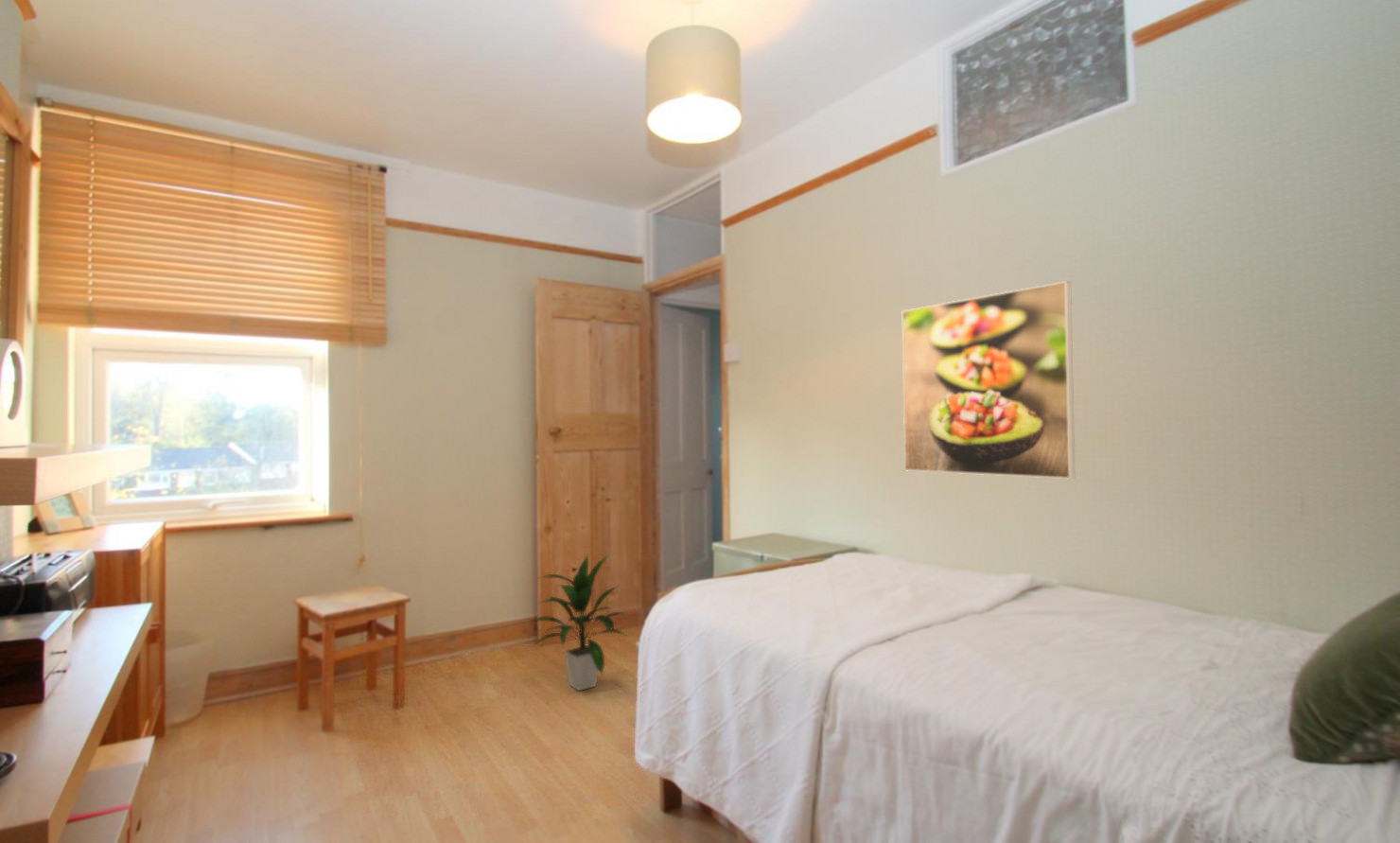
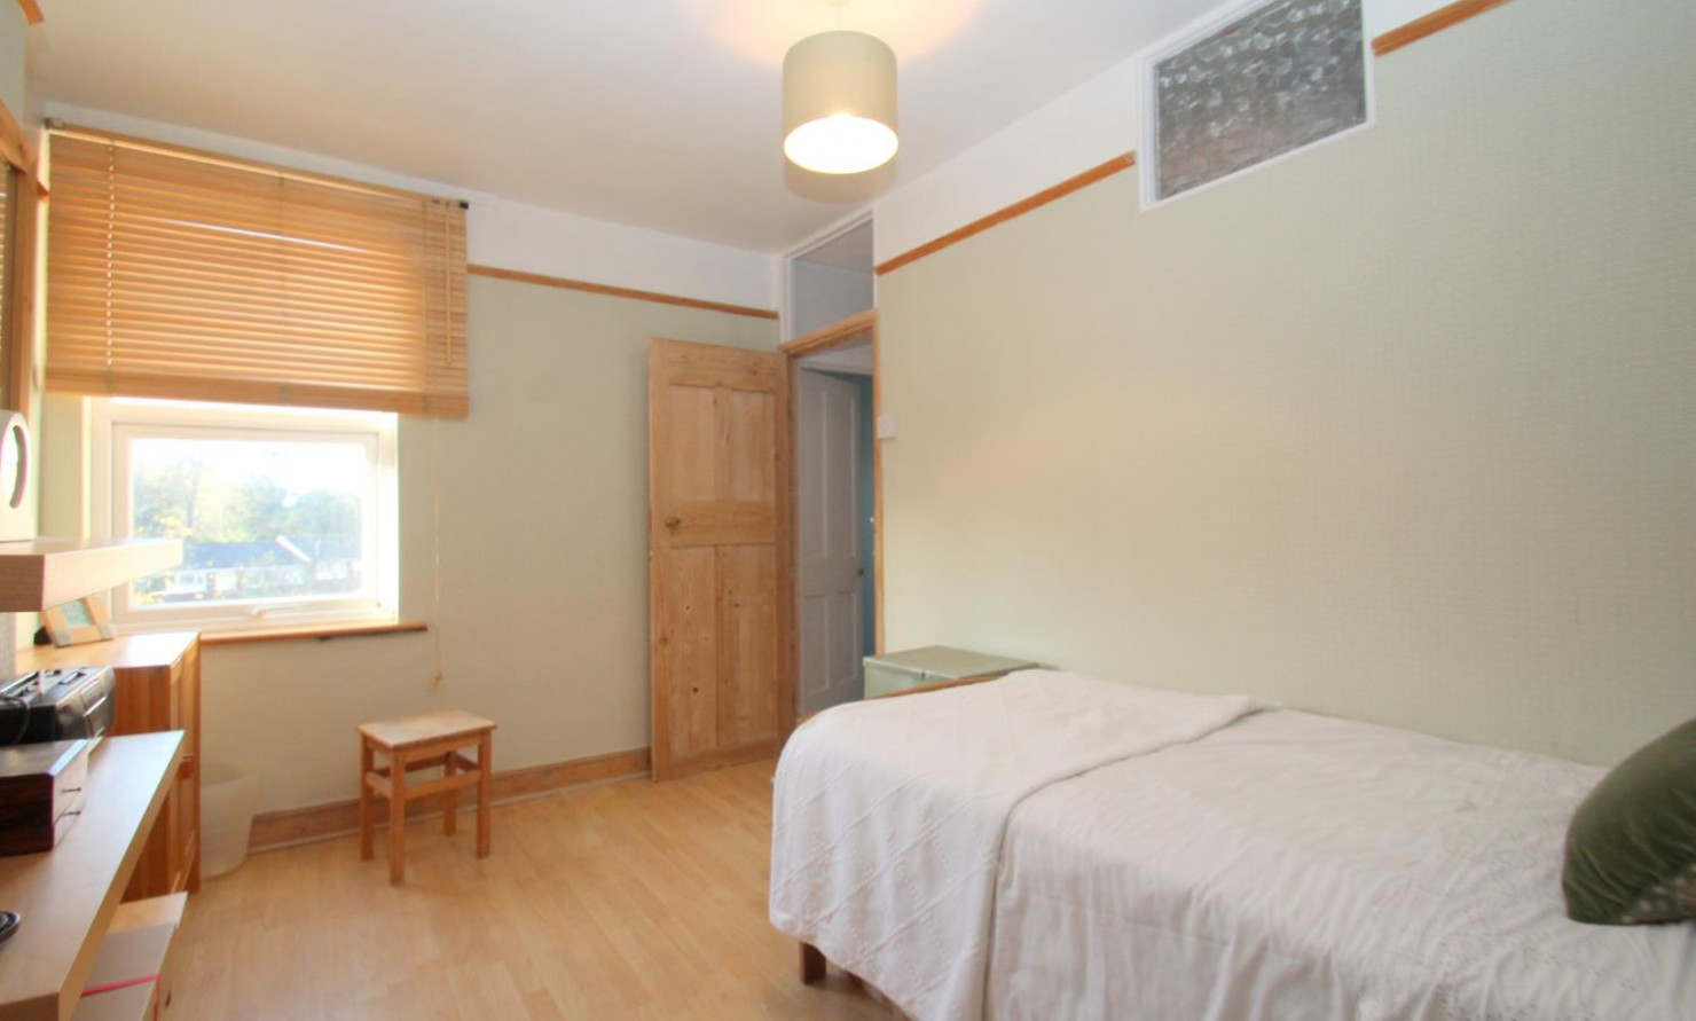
- indoor plant [523,552,630,692]
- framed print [901,280,1076,480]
